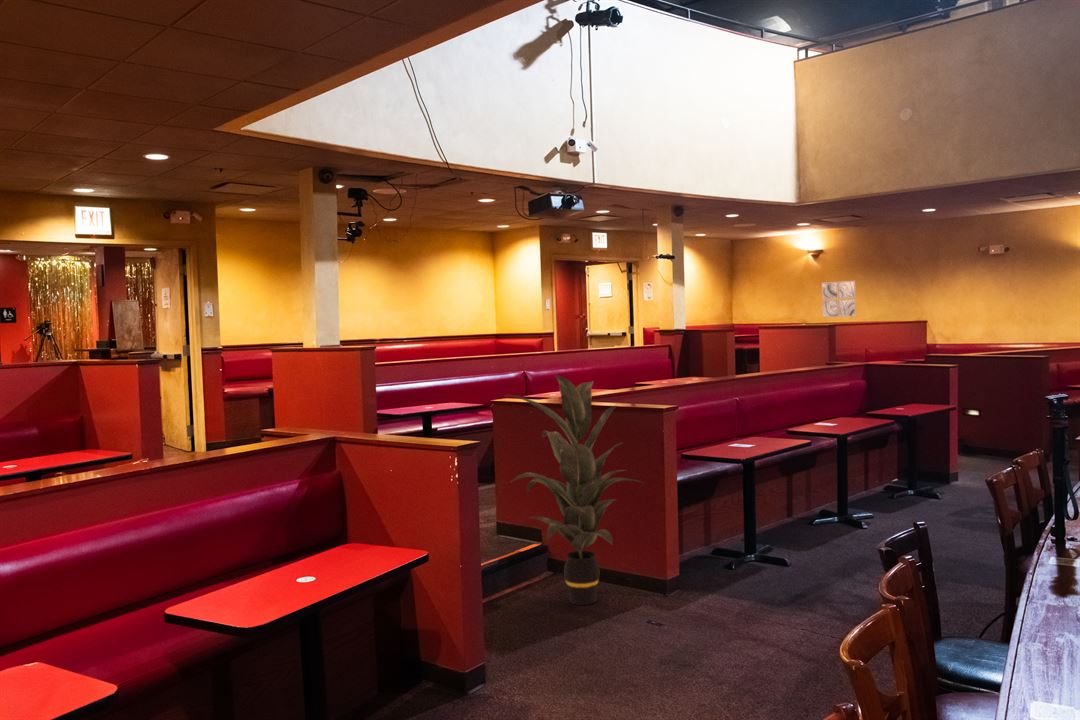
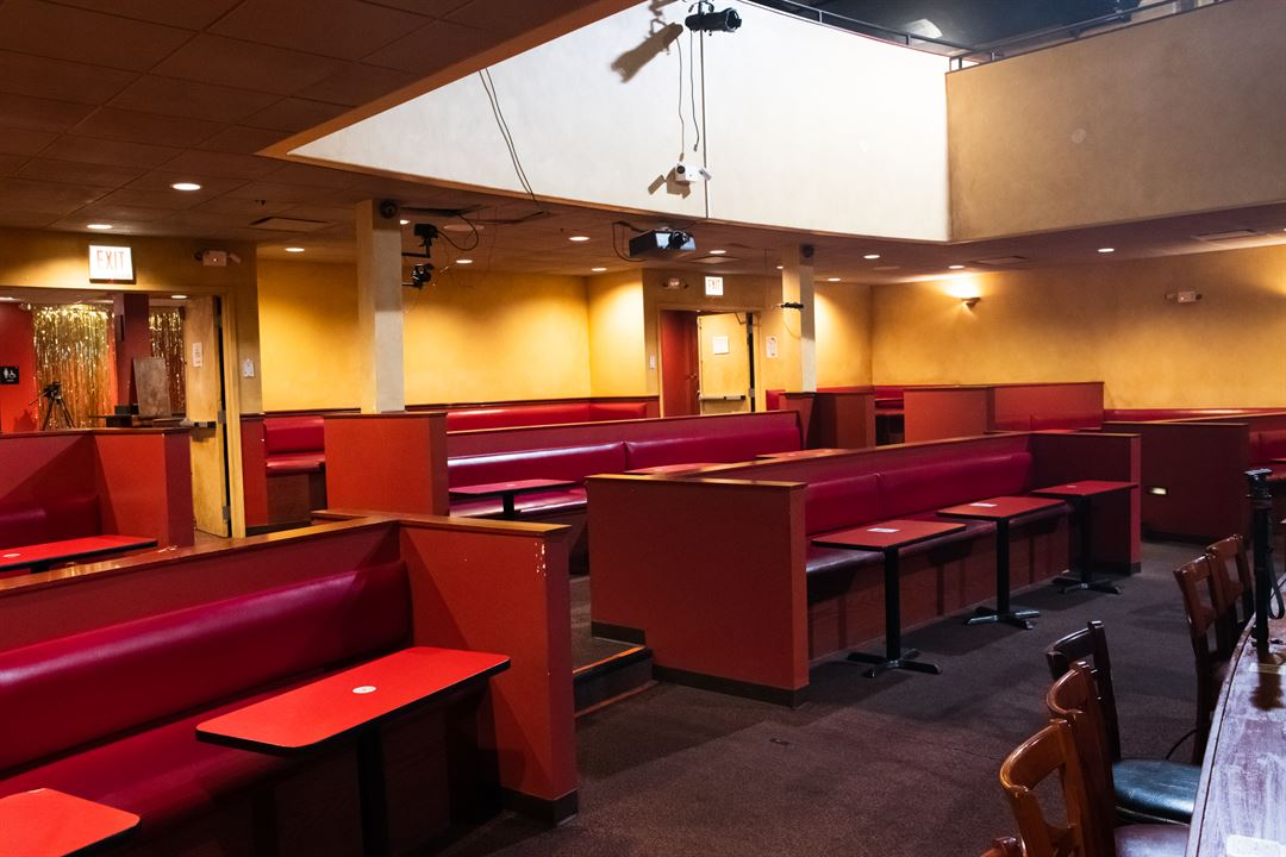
- indoor plant [505,374,644,606]
- wall art [821,280,857,318]
